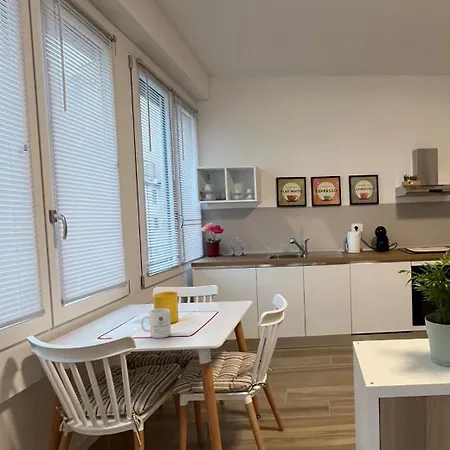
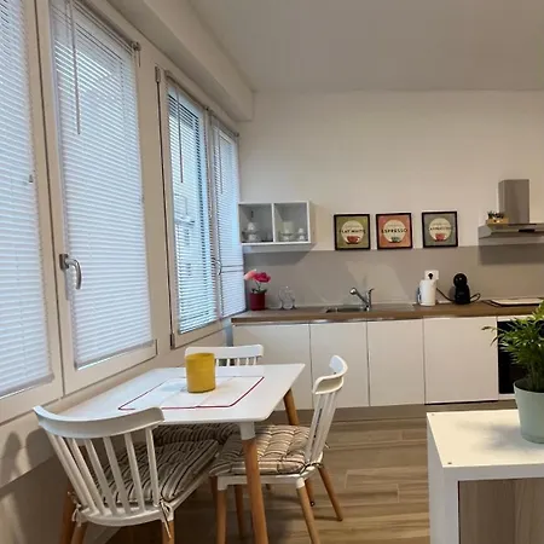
- mug [140,307,172,339]
